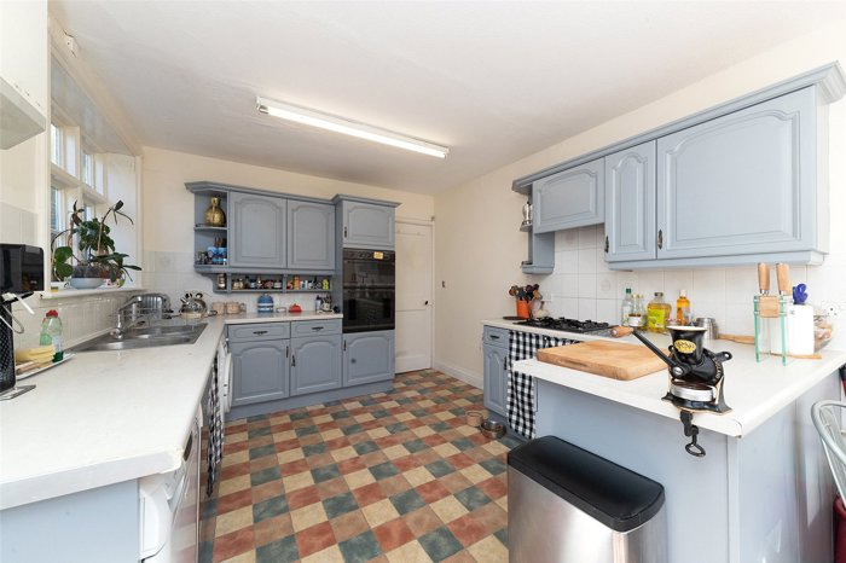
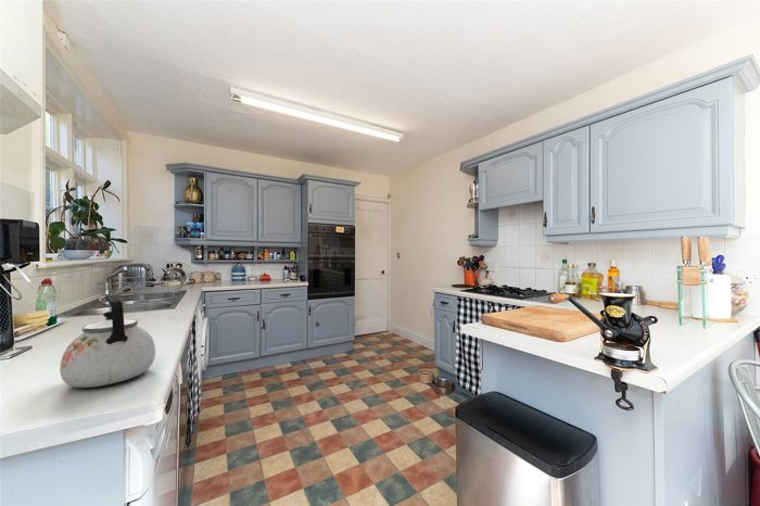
+ kettle [59,294,156,389]
